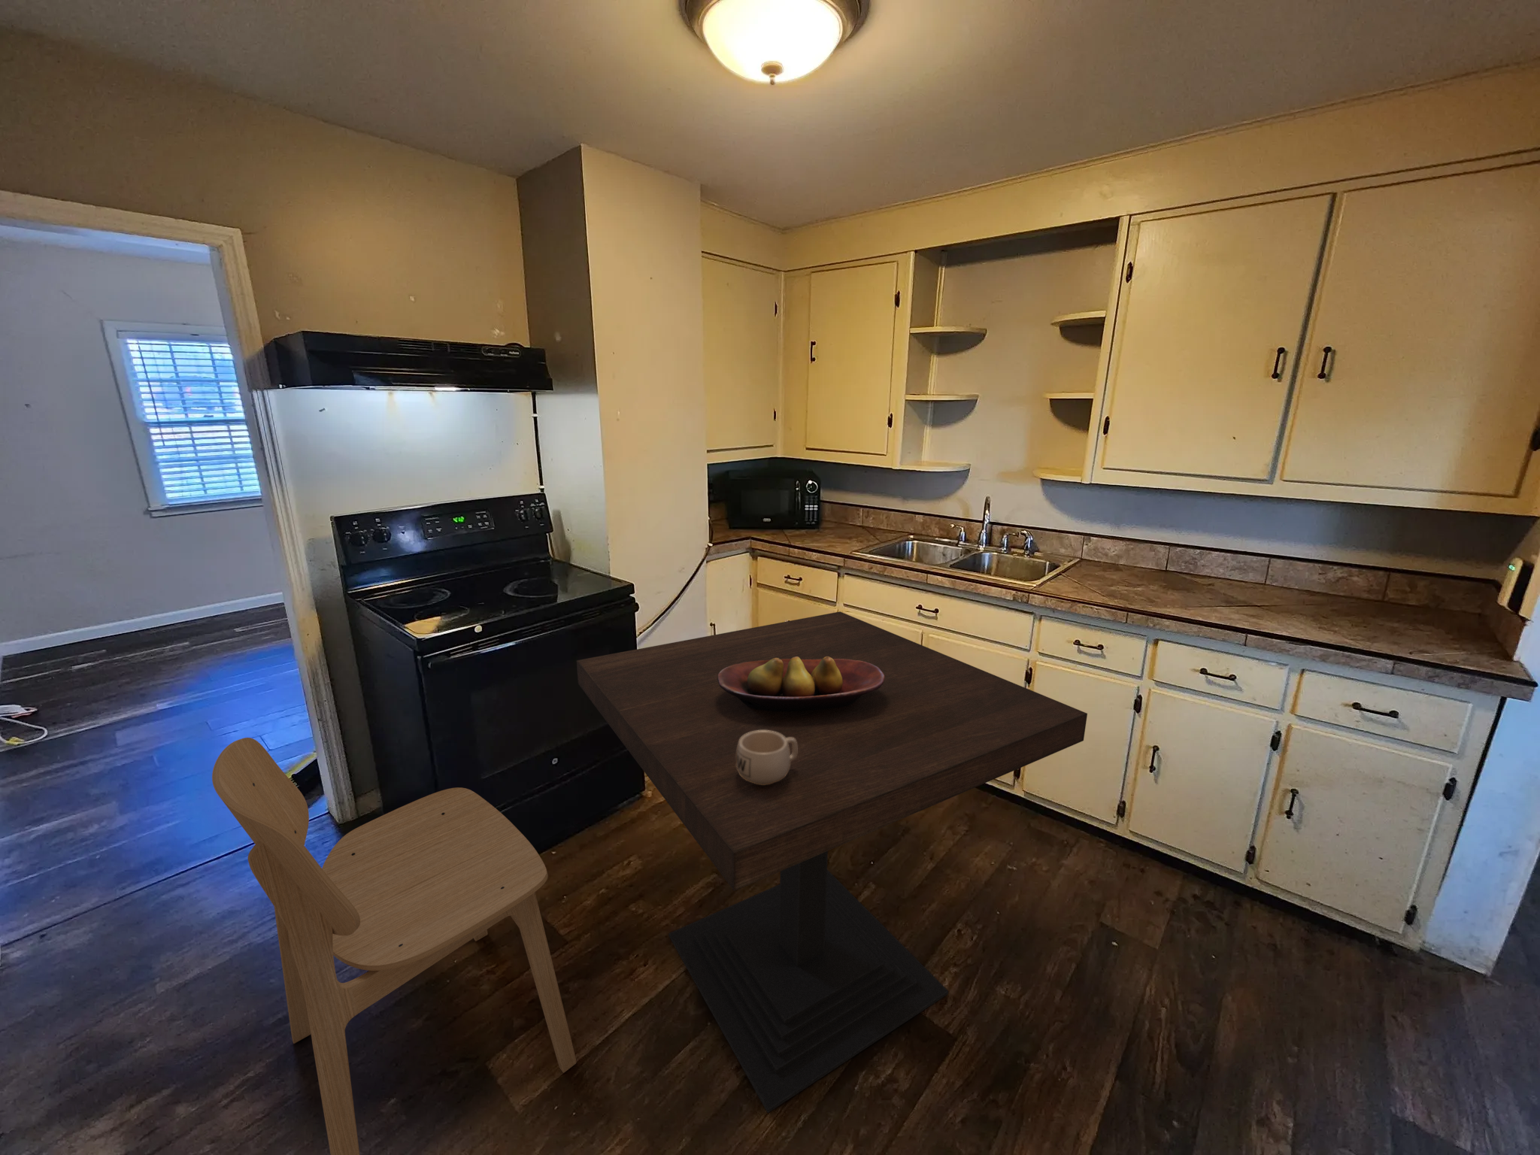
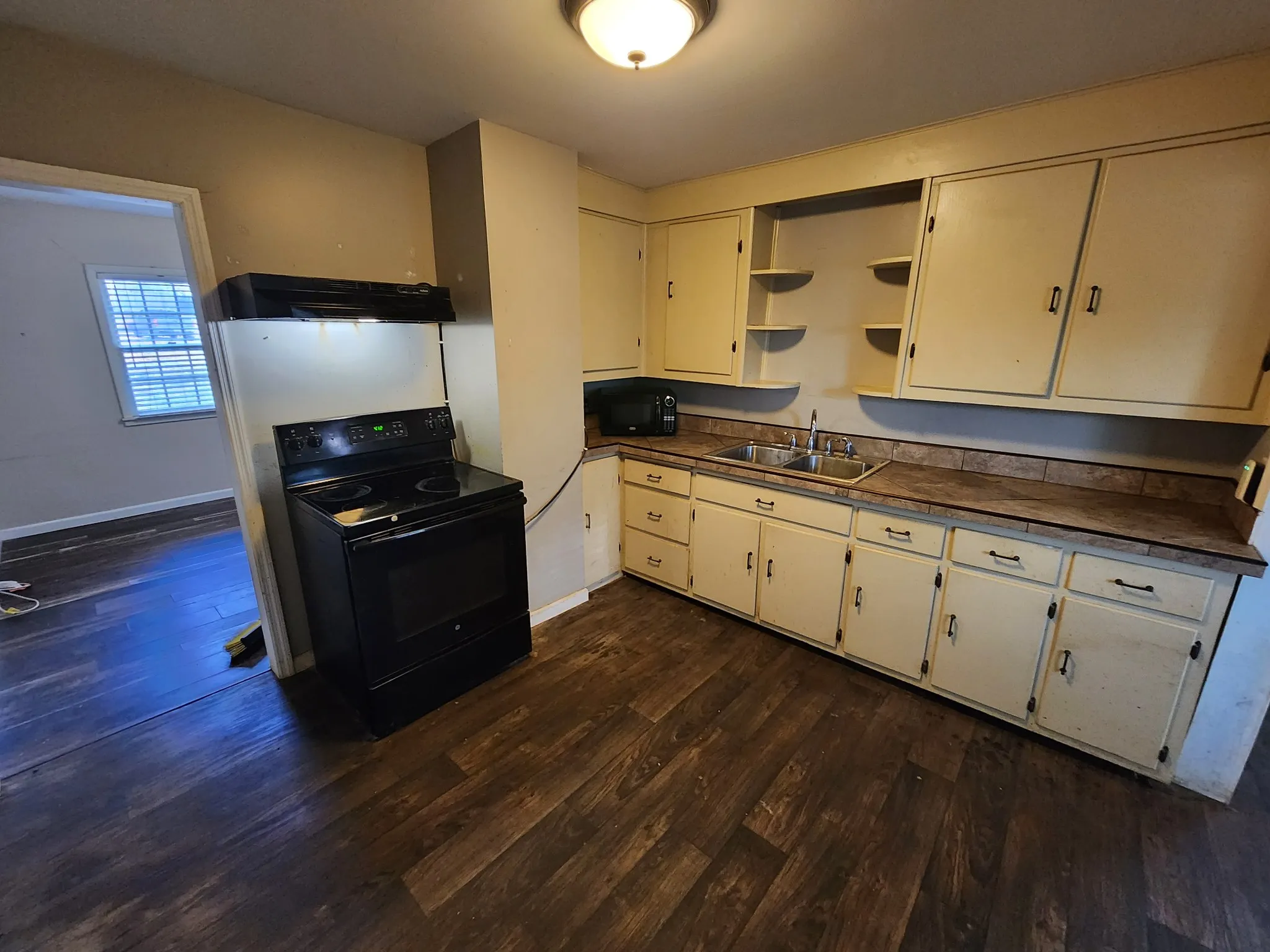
- fruit bowl [718,656,884,711]
- dining chair [211,736,577,1155]
- dining table [576,610,1088,1114]
- mug [736,730,797,785]
